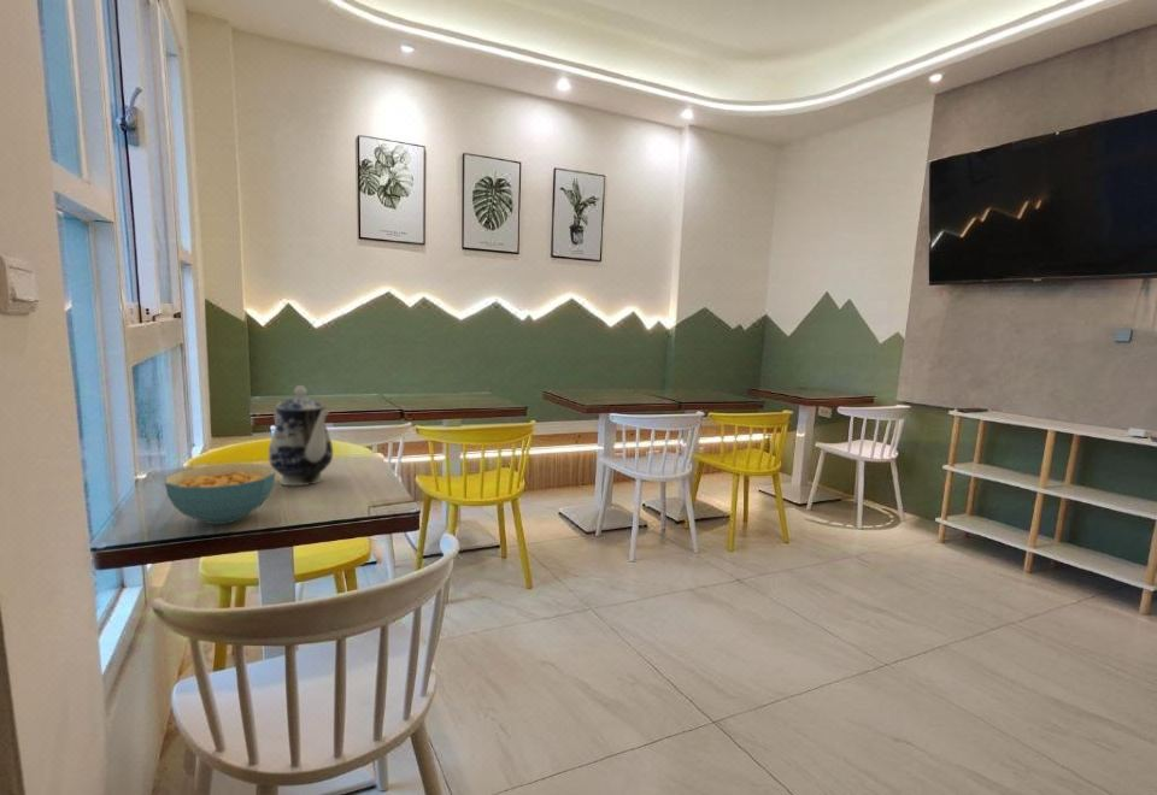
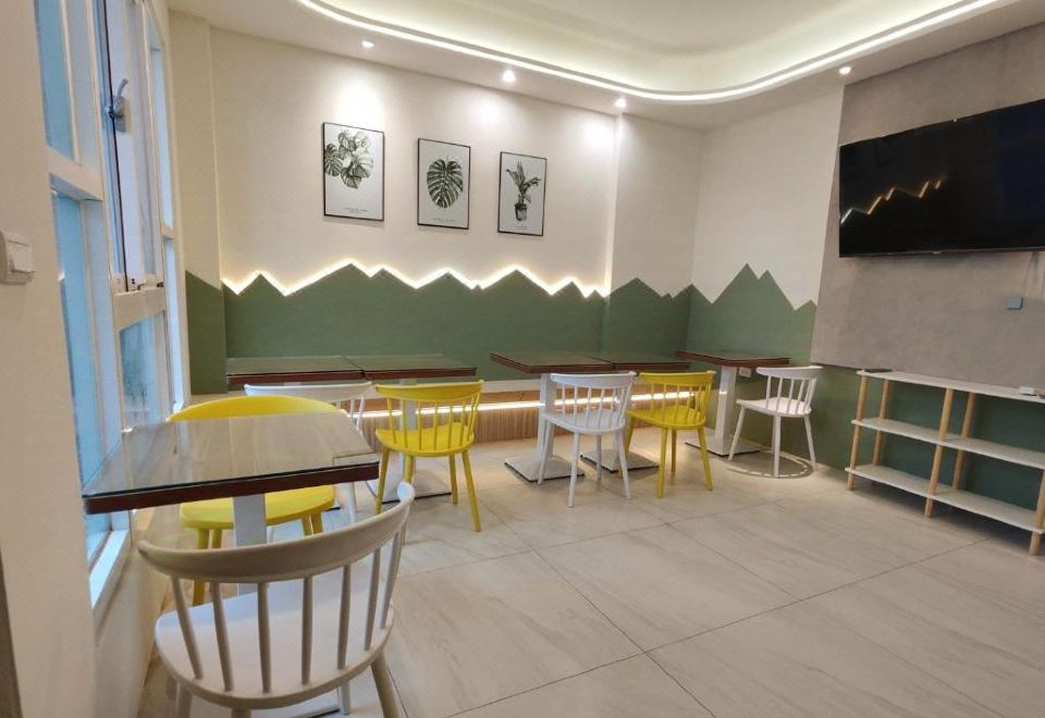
- teapot [268,384,334,487]
- cereal bowl [164,463,277,525]
